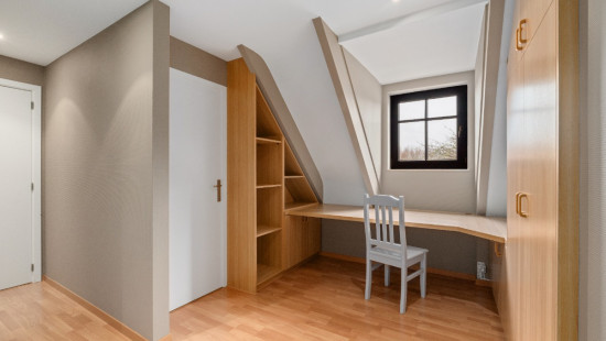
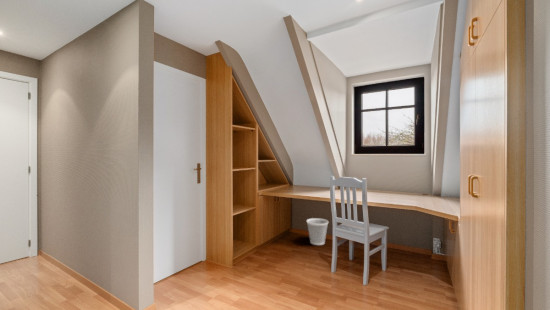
+ wastebasket [306,217,329,246]
